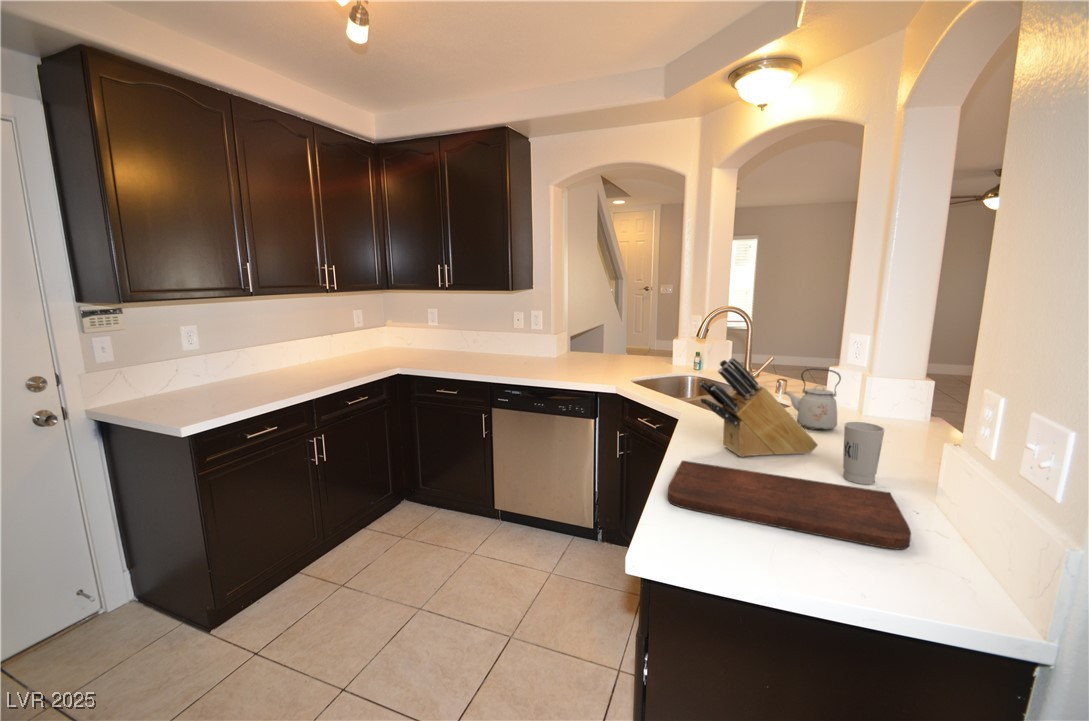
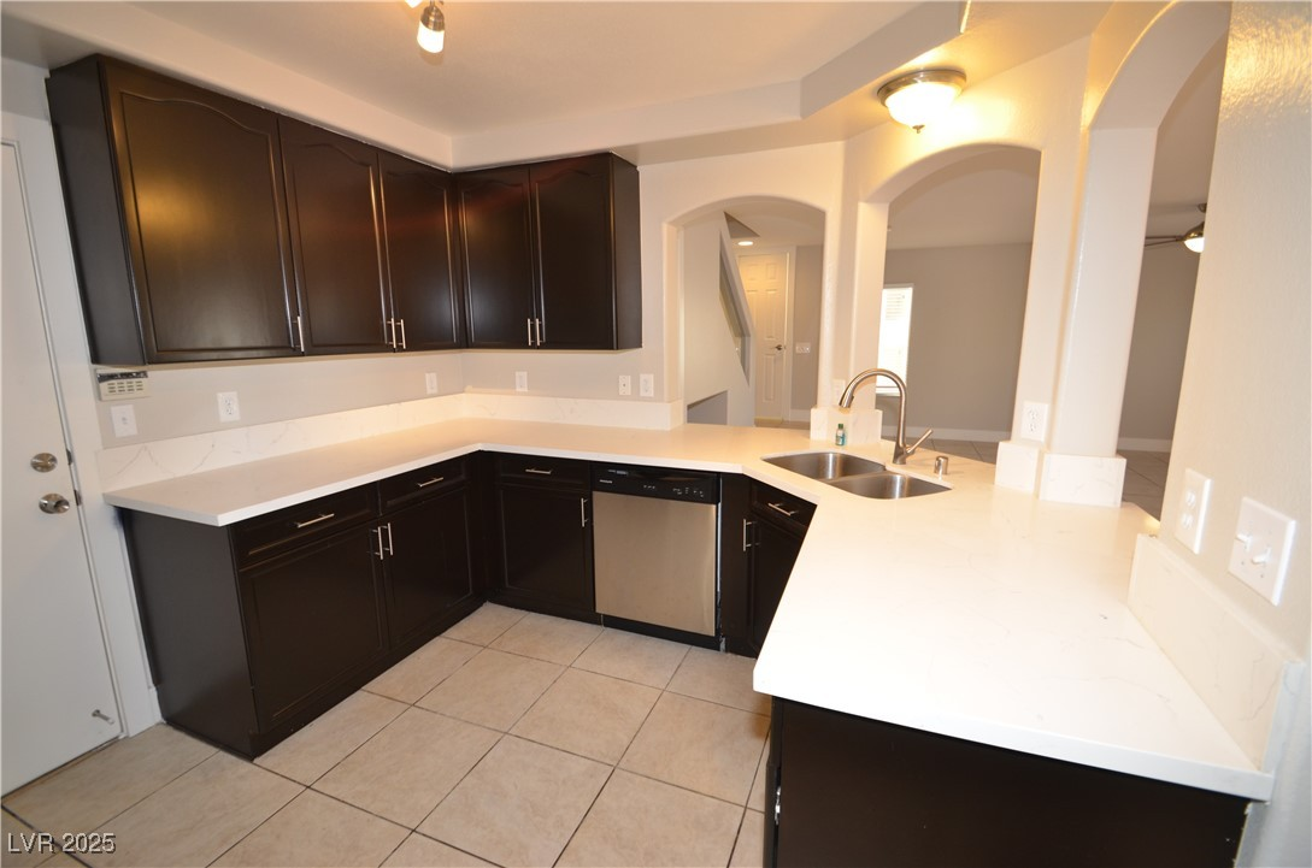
- knife block [699,357,819,458]
- kettle [784,367,842,431]
- cutting board [667,460,912,550]
- cup [842,421,886,485]
